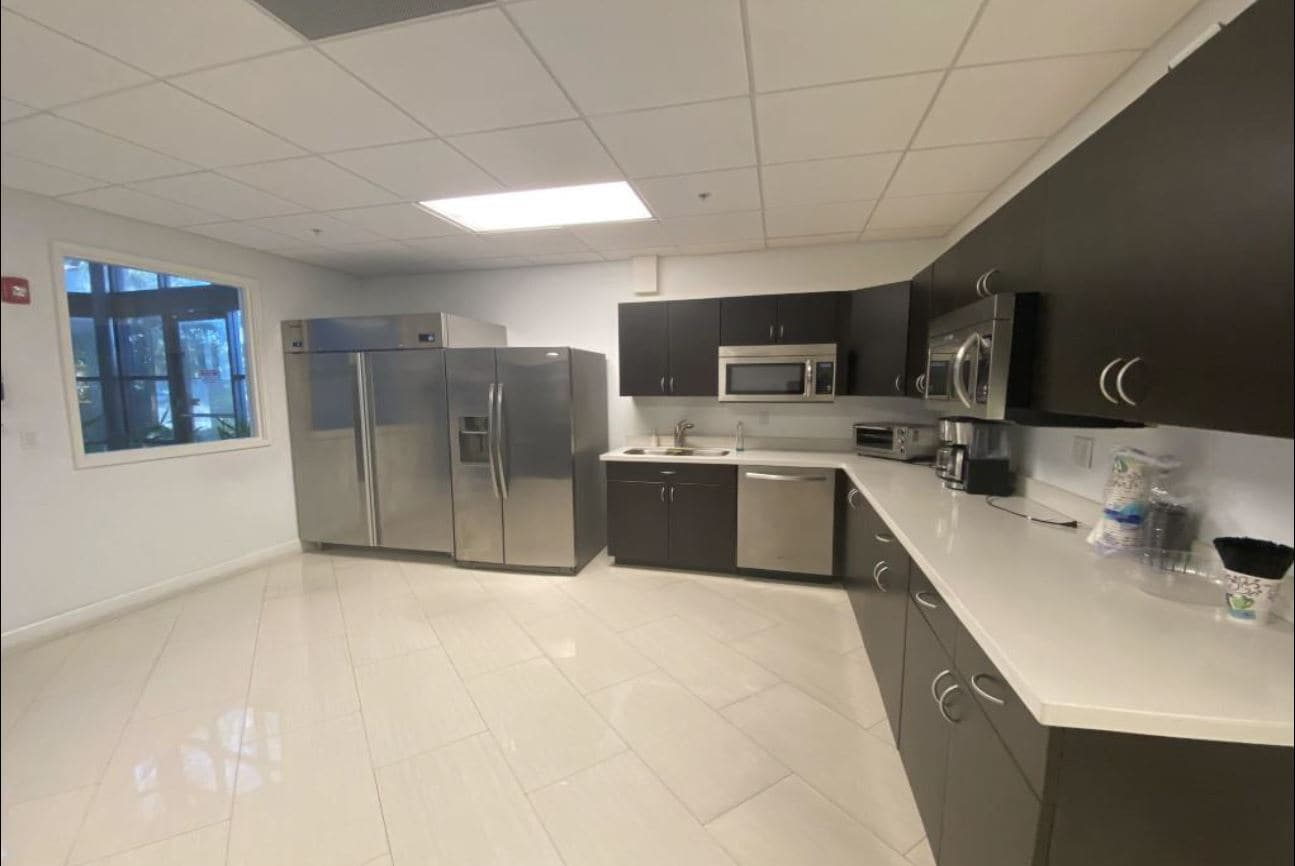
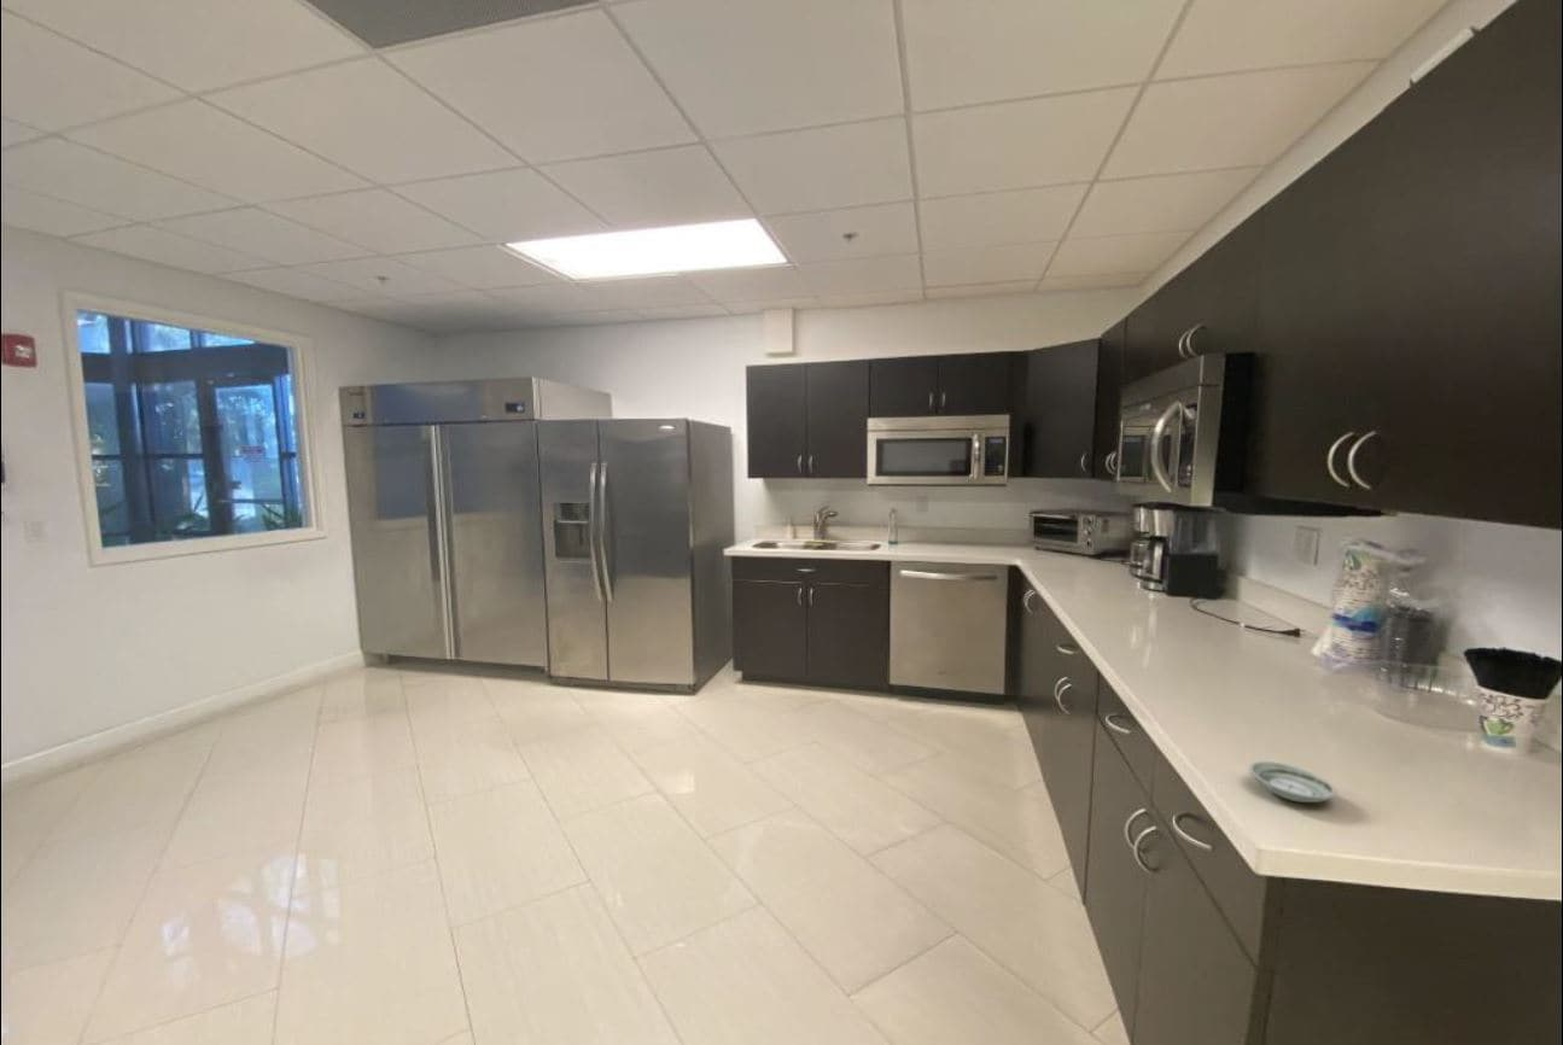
+ saucer [1248,760,1337,804]
